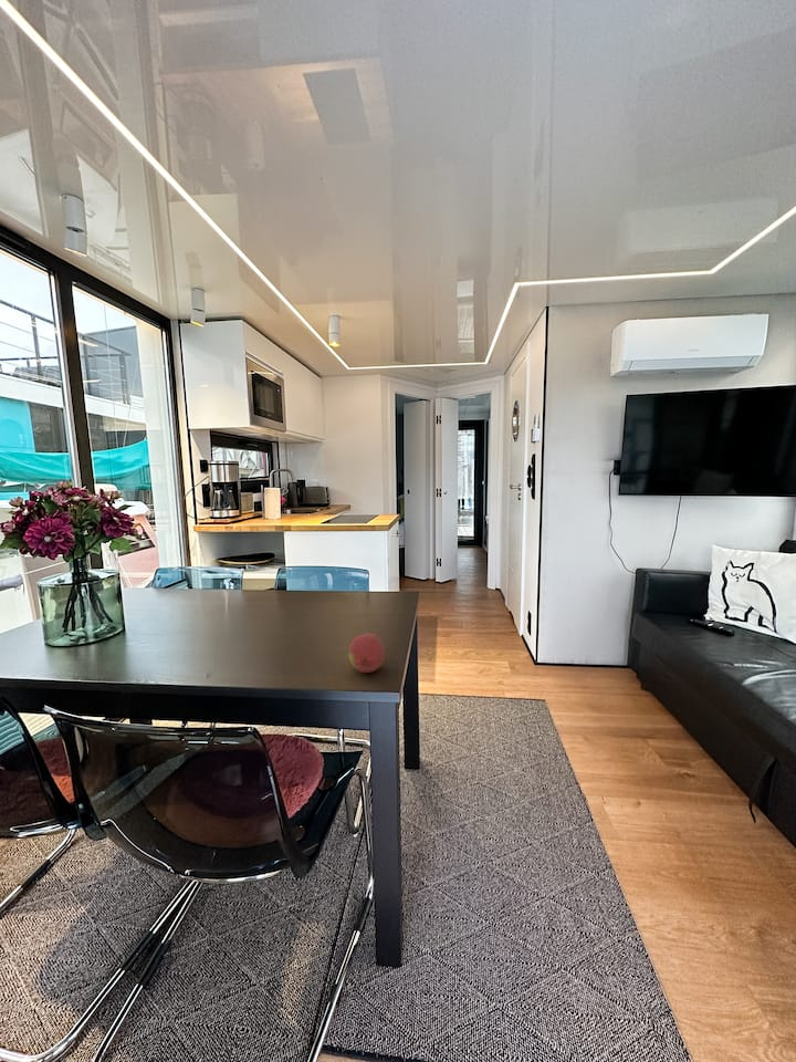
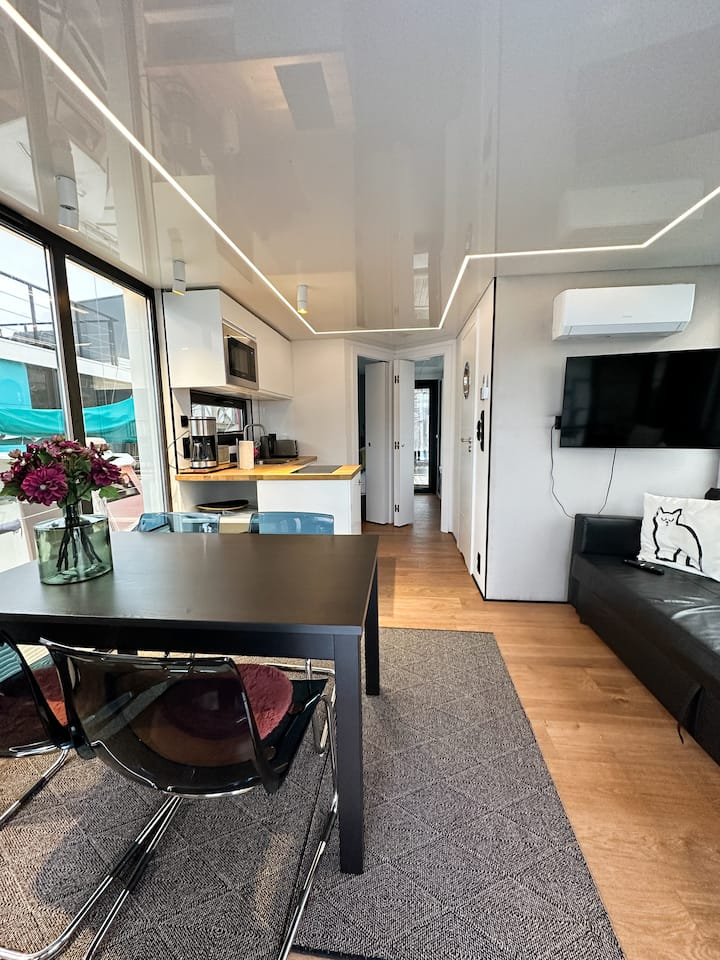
- fruit [347,632,386,674]
